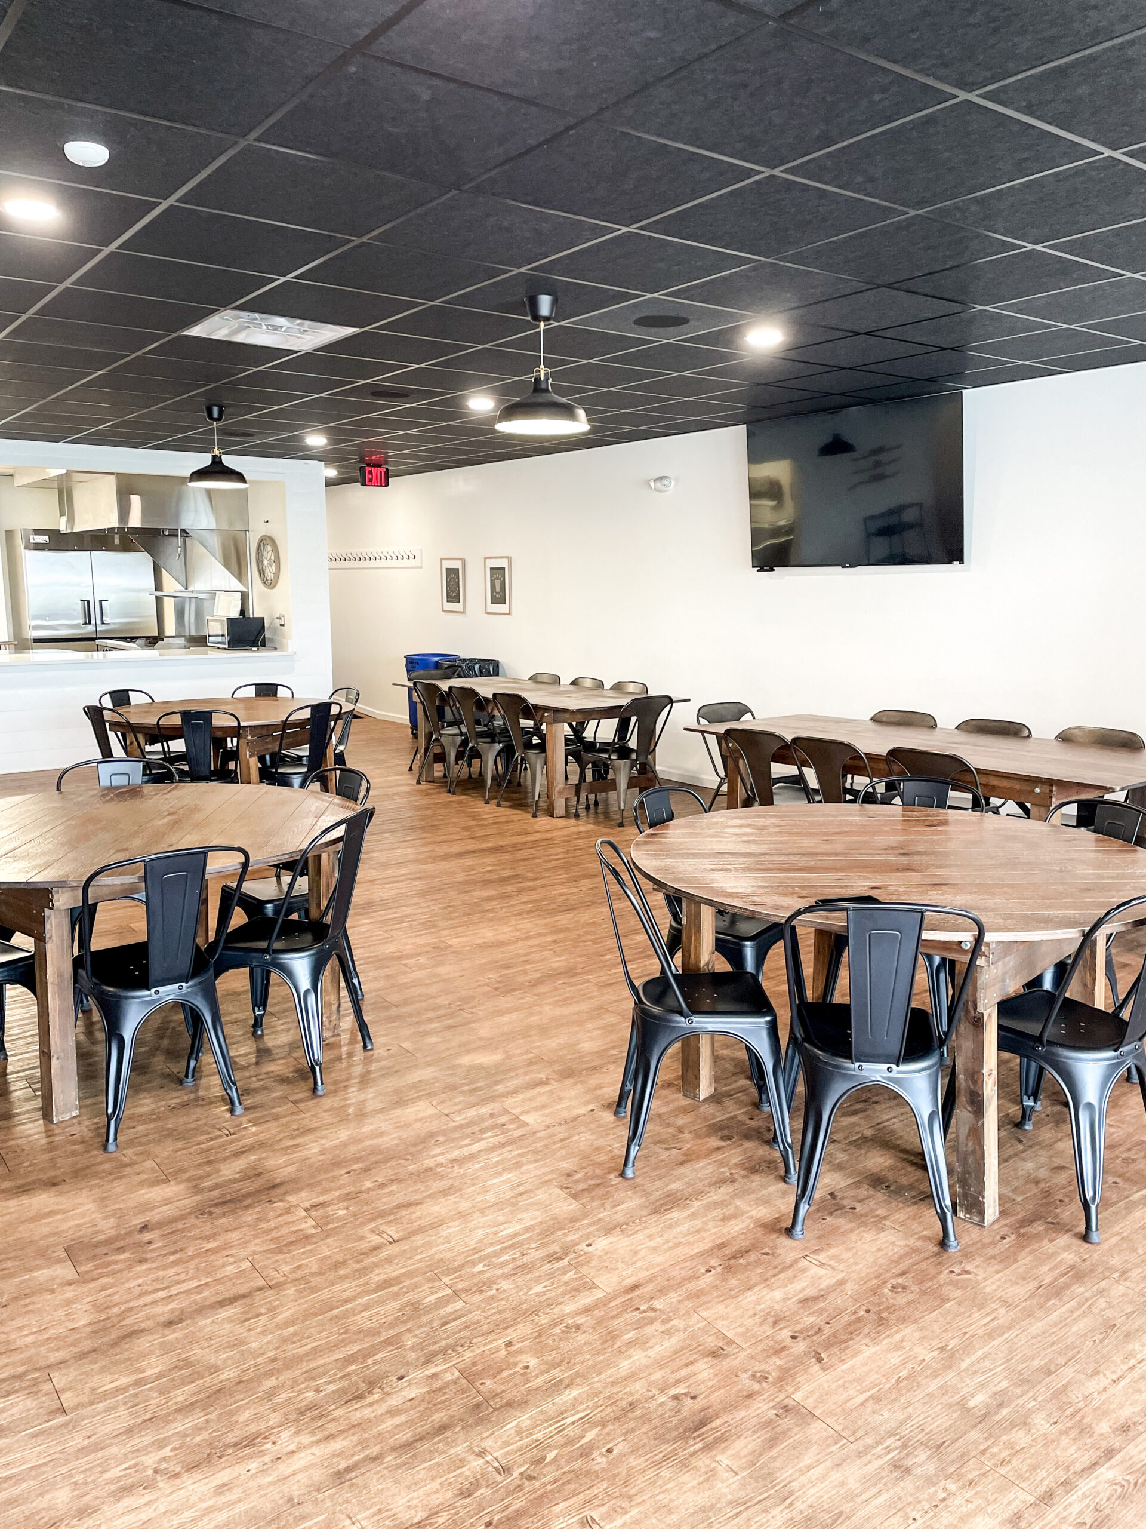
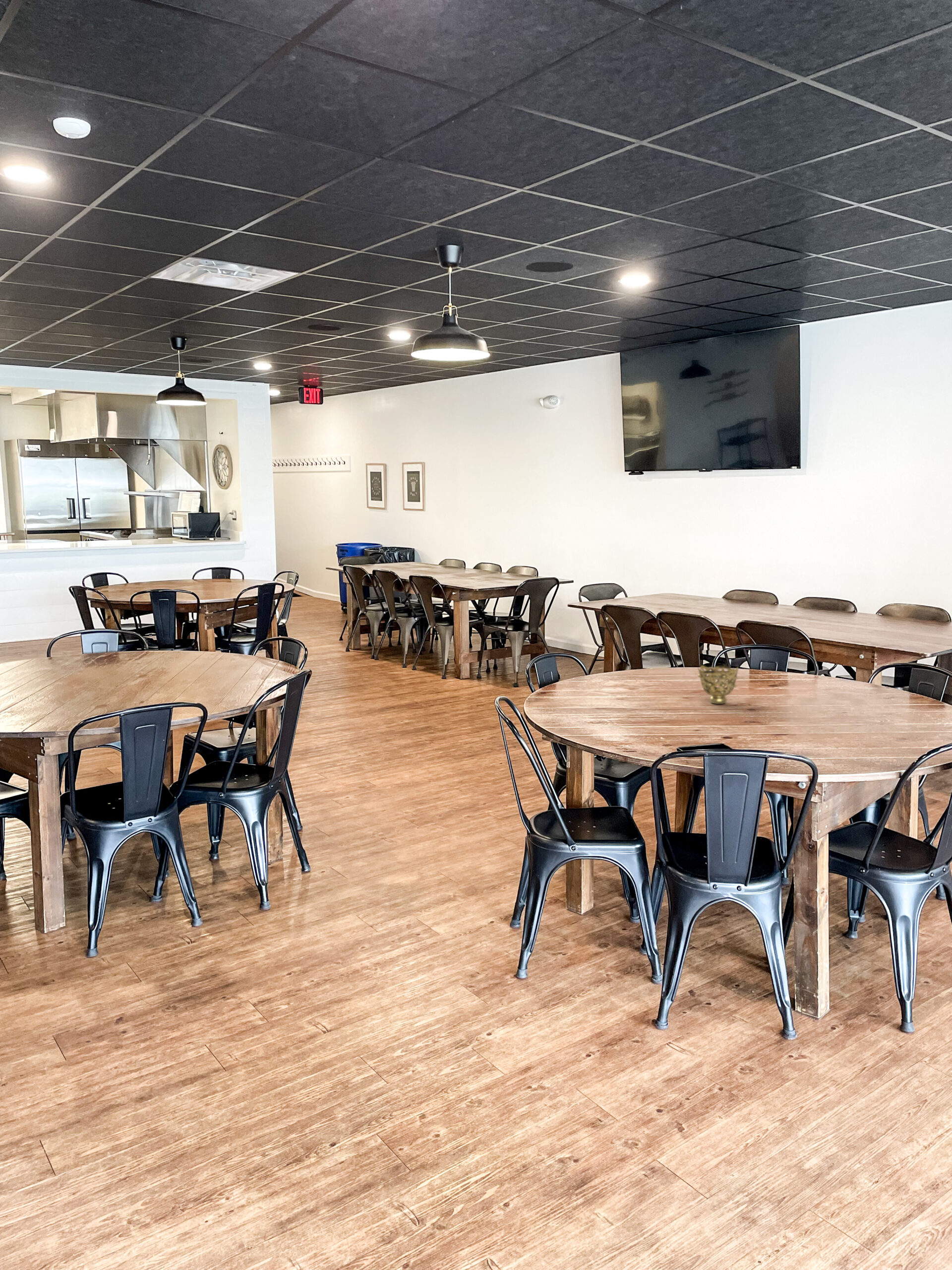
+ decorative bowl [697,665,739,704]
